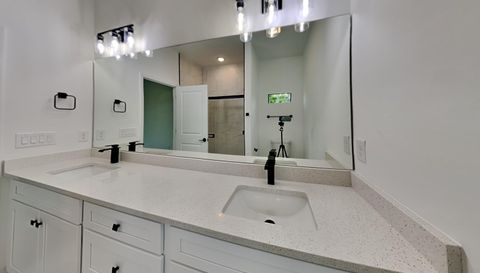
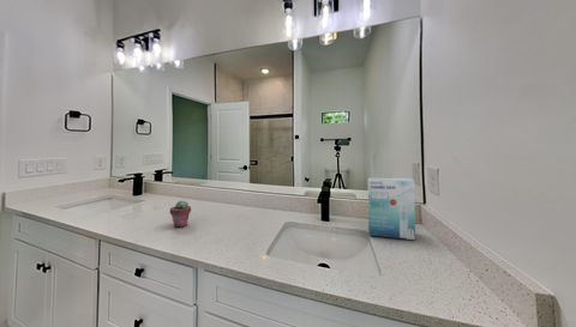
+ toothbrush box [367,177,416,241]
+ potted succulent [169,200,192,228]
